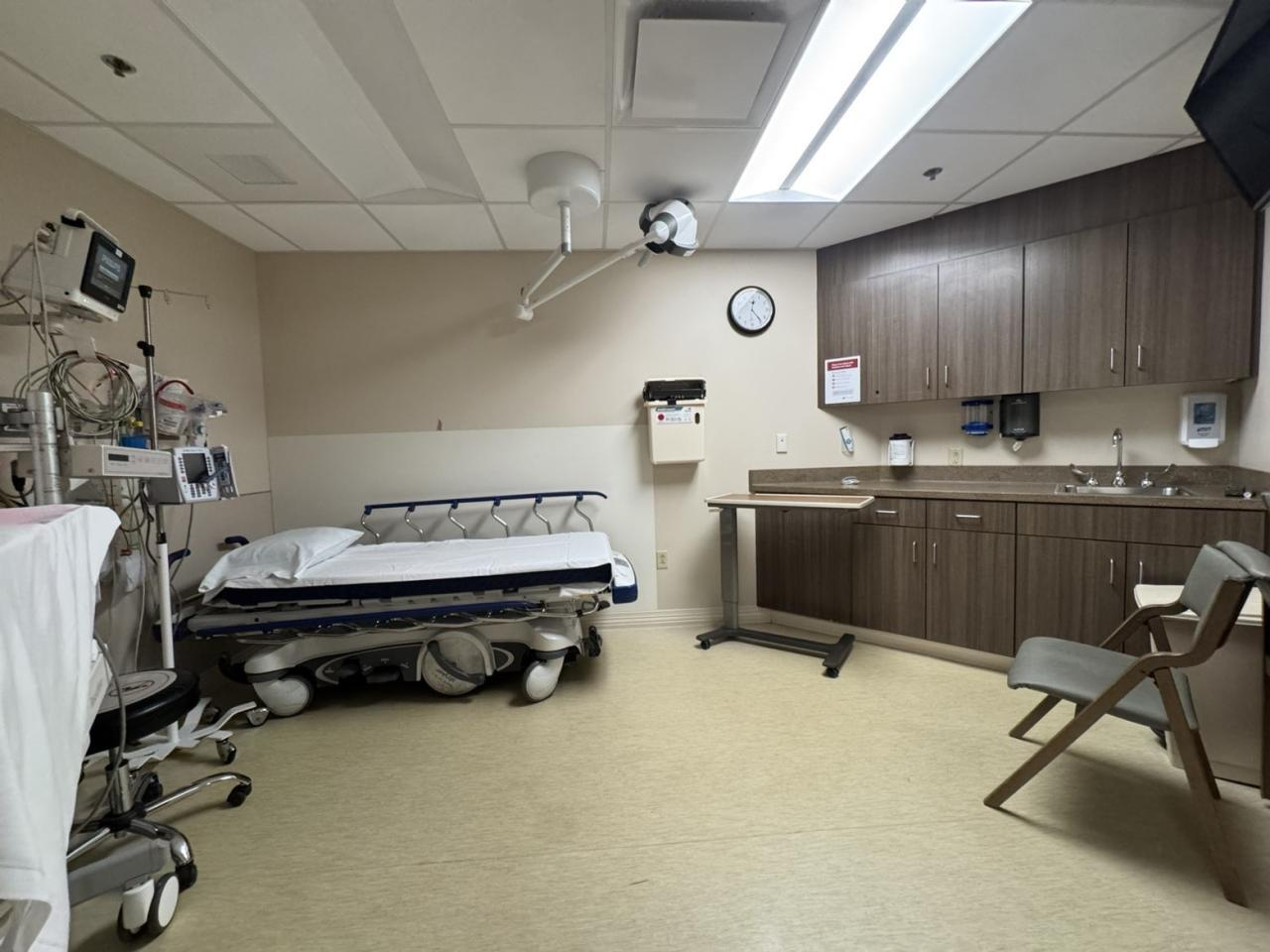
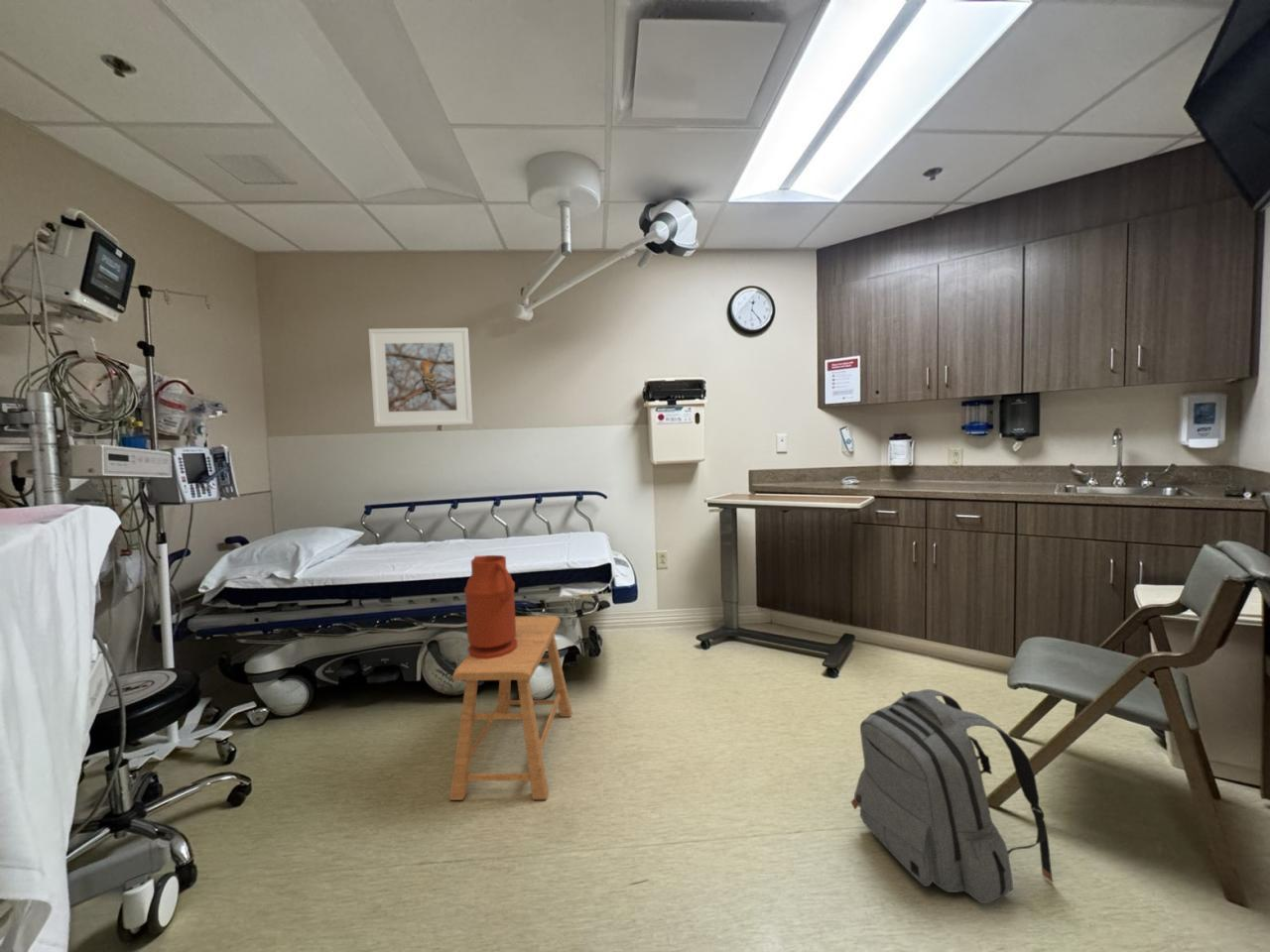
+ backpack [850,688,1054,904]
+ gas cylinder [463,554,517,658]
+ stool [448,615,573,801]
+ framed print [368,326,473,427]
